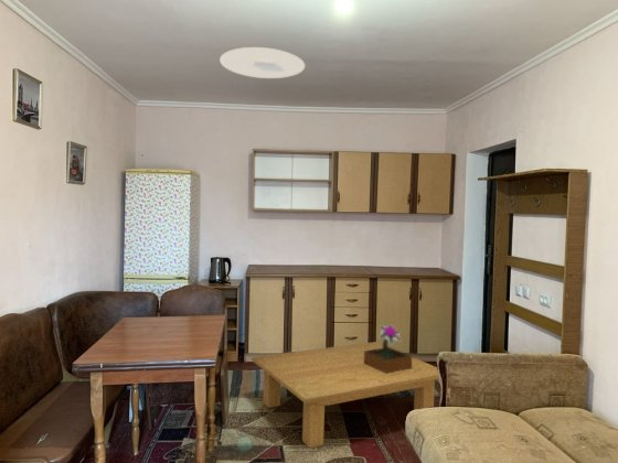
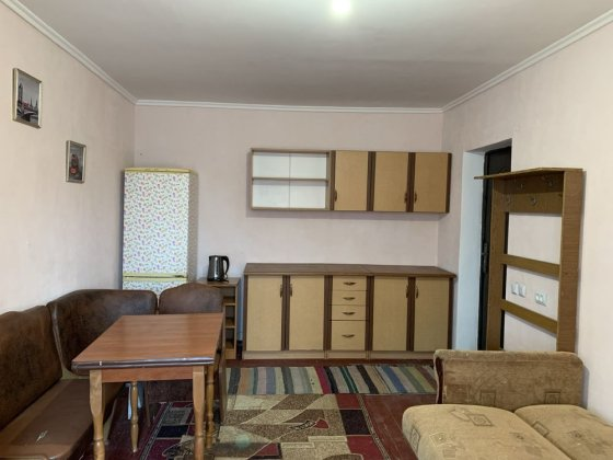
- ceiling light [219,46,306,79]
- potted flower [364,324,413,374]
- coffee table [251,341,440,450]
